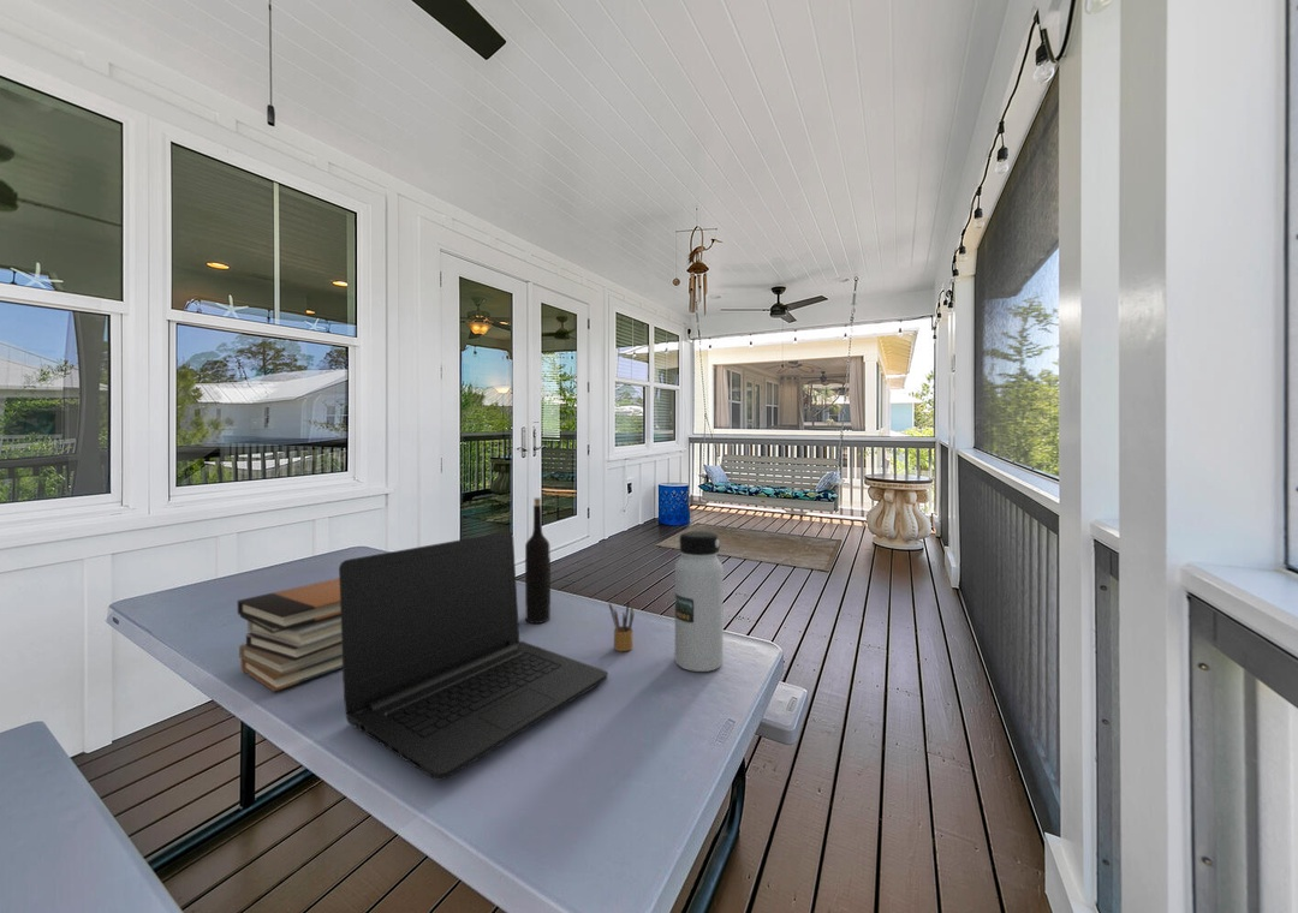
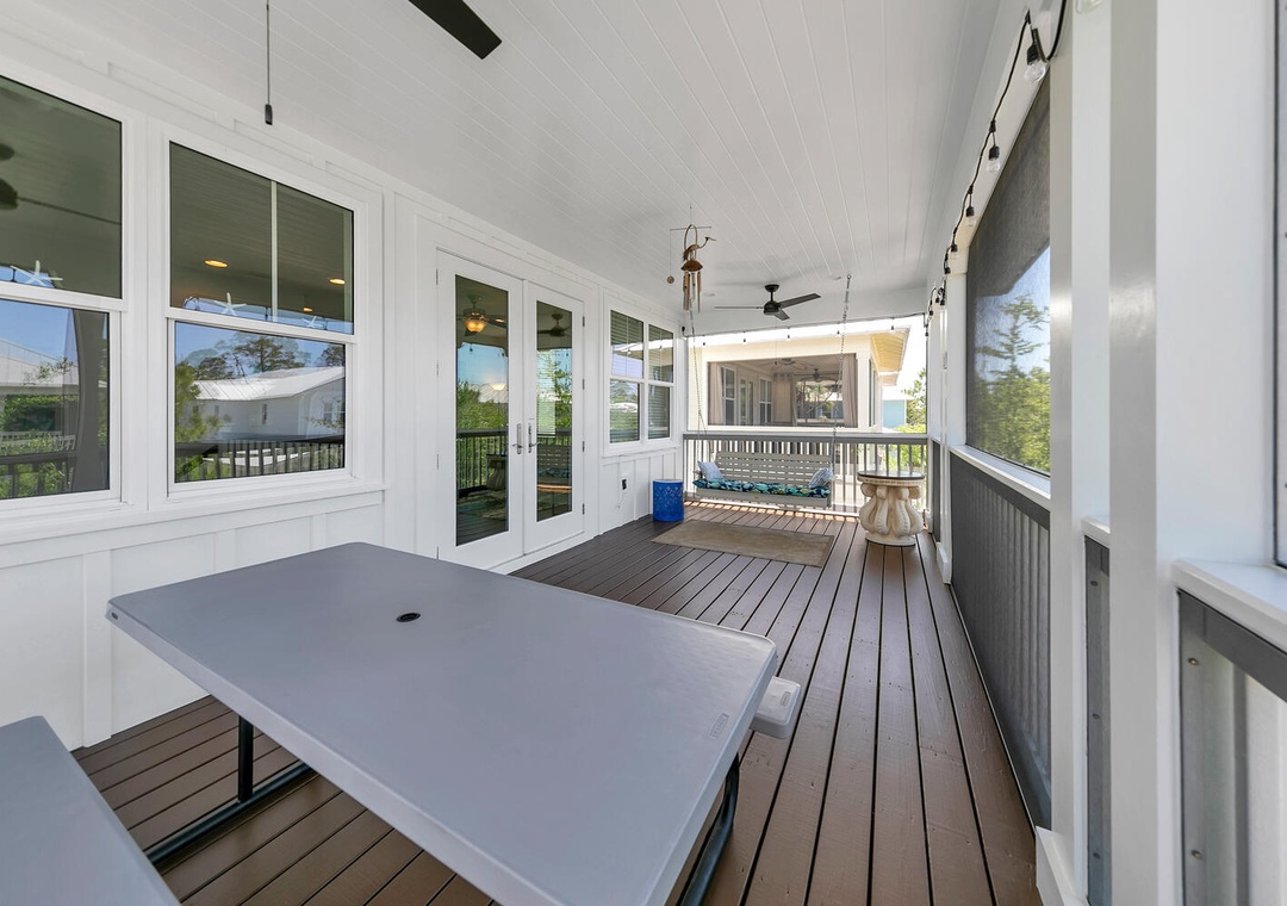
- laptop [338,530,608,781]
- water bottle [674,530,725,673]
- wine bottle [524,497,552,625]
- book stack [237,577,343,693]
- pencil box [608,598,635,652]
